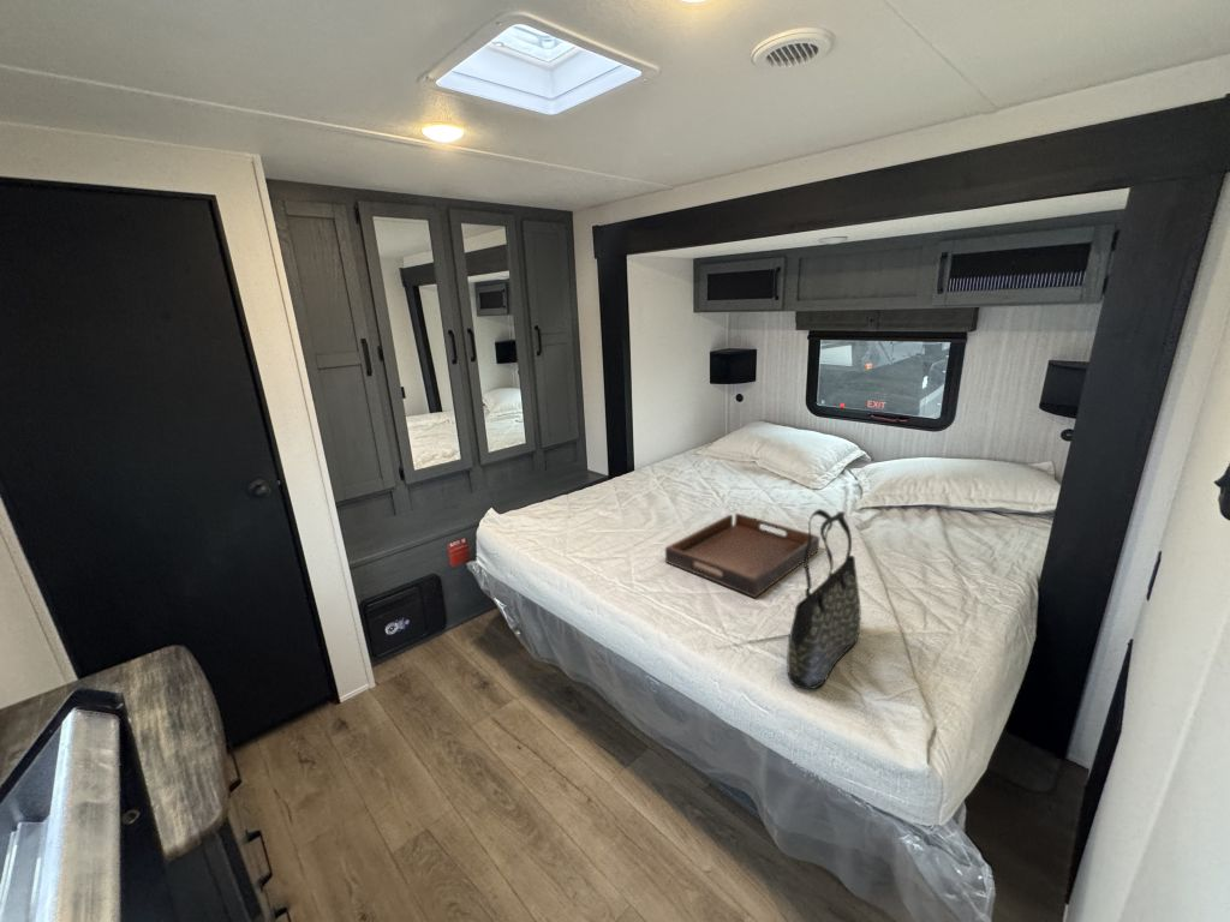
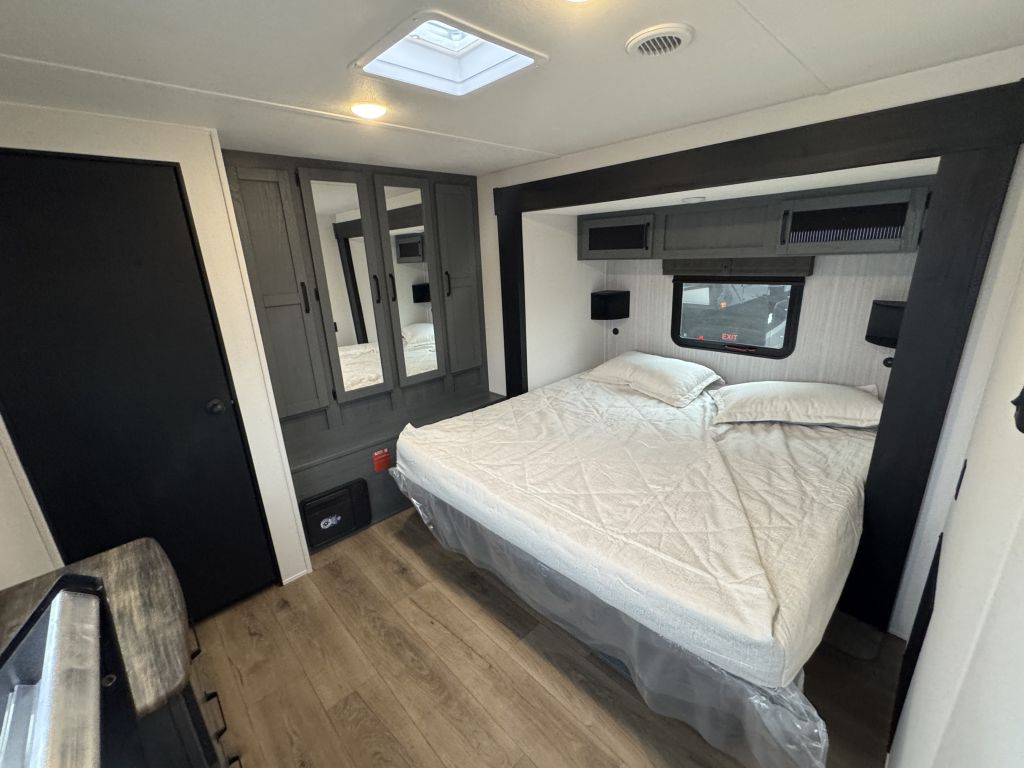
- tote bag [786,508,861,690]
- serving tray [664,513,820,599]
